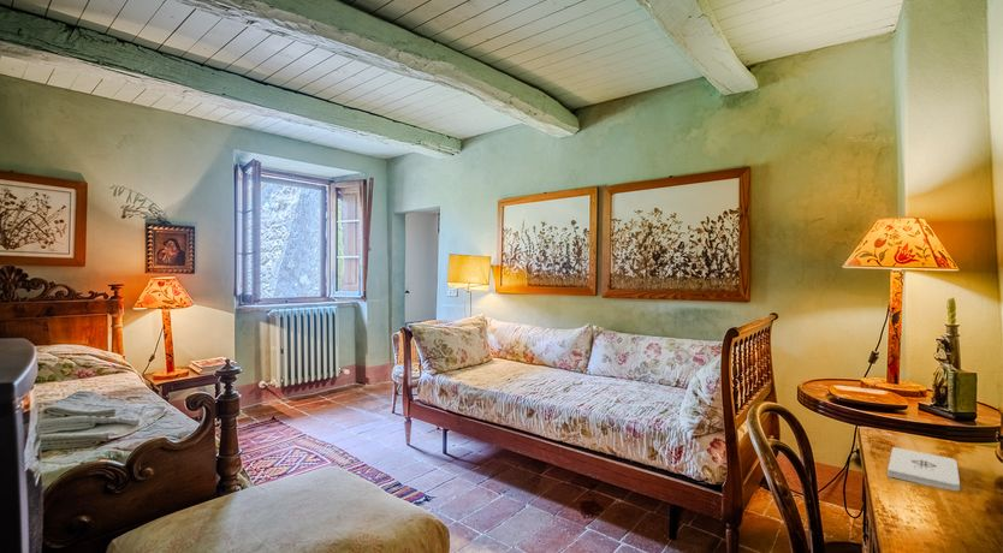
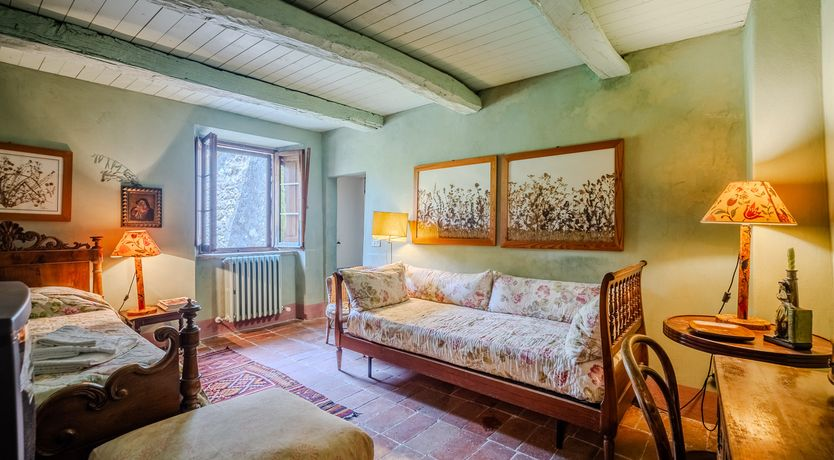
- notepad [886,446,961,492]
